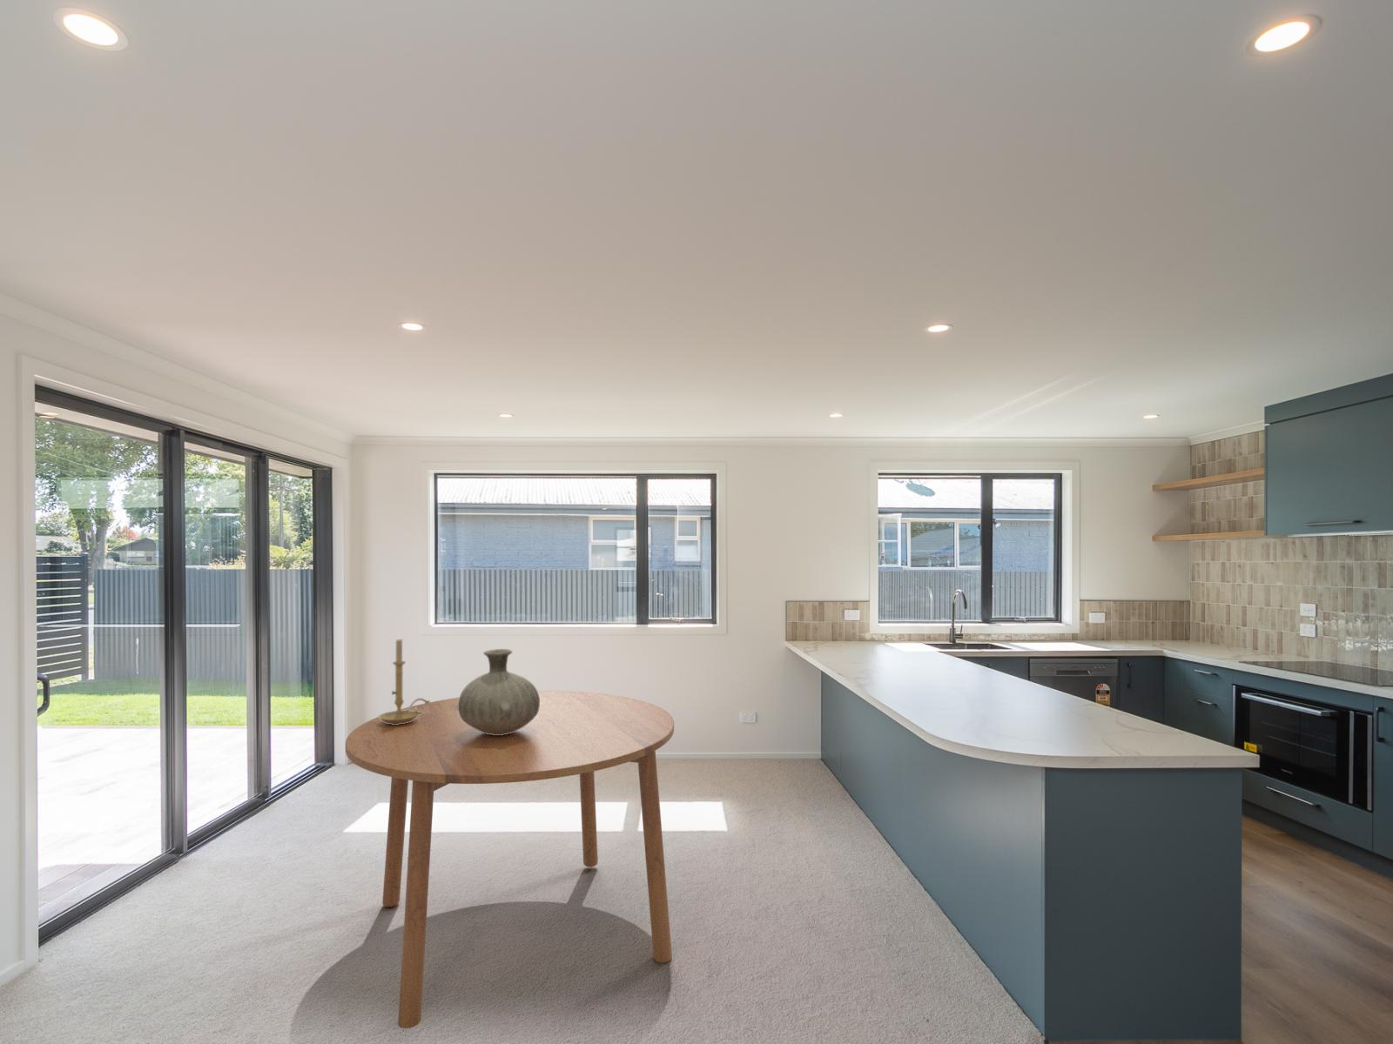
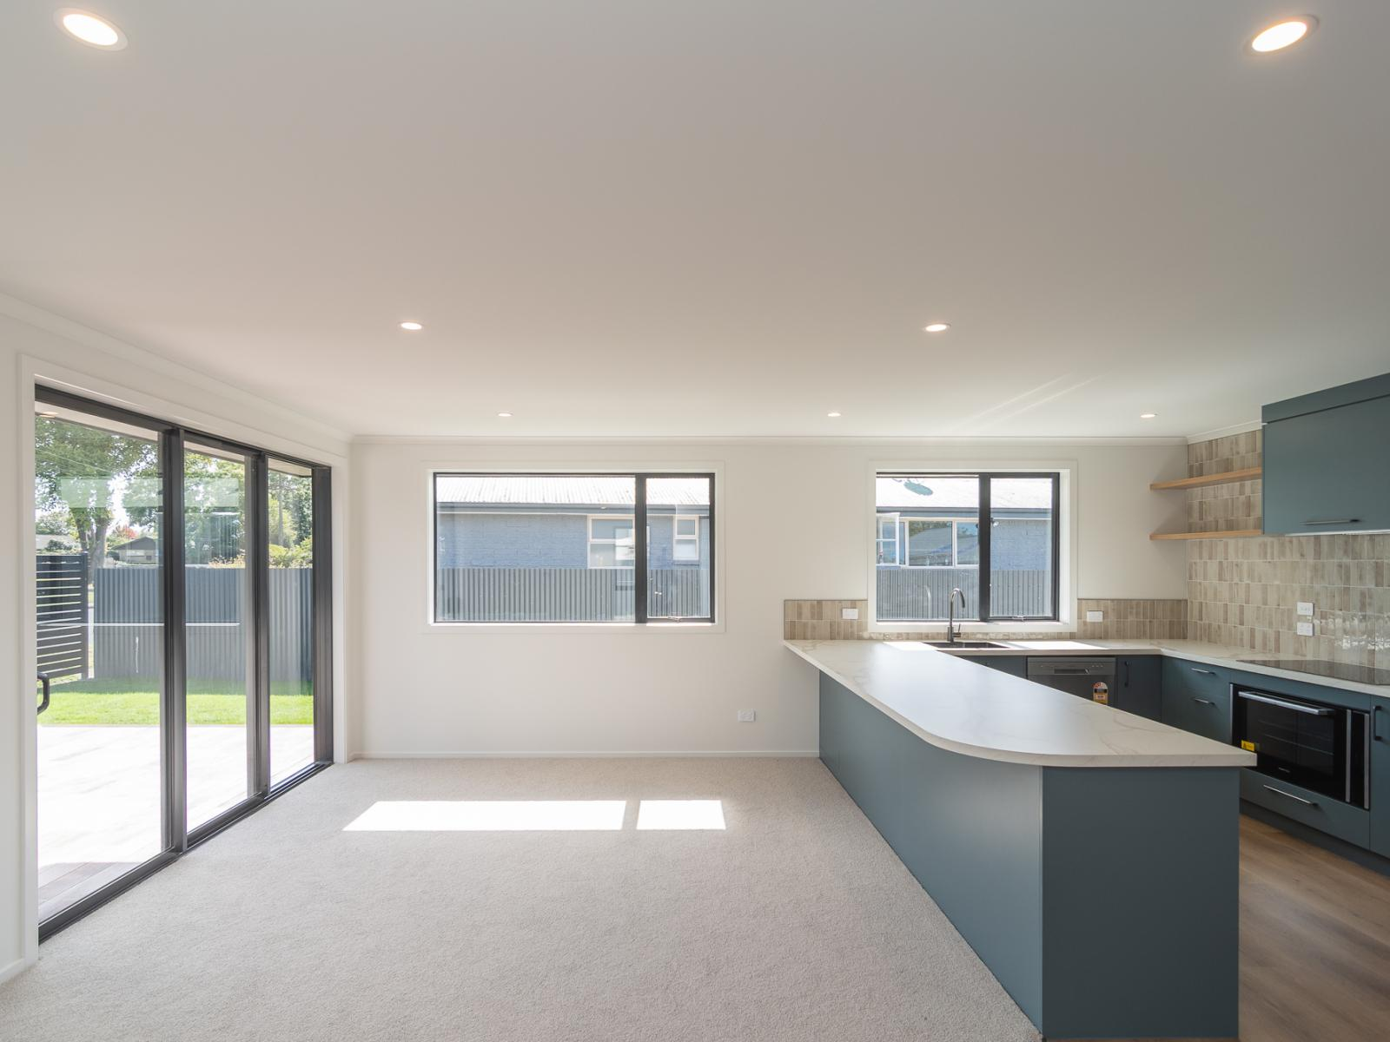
- dining table [344,690,675,1030]
- candle holder [377,632,431,725]
- vase [458,648,540,735]
